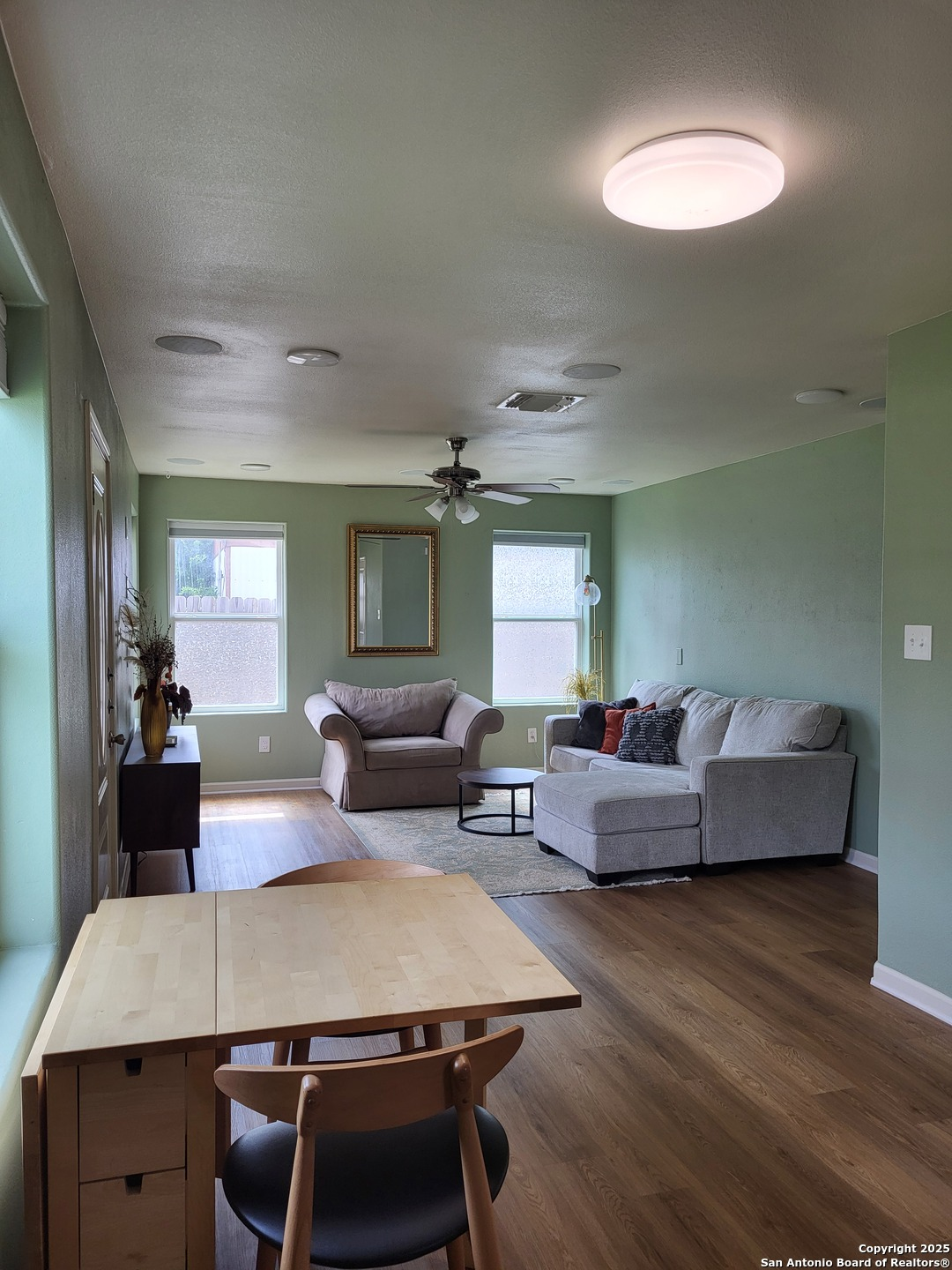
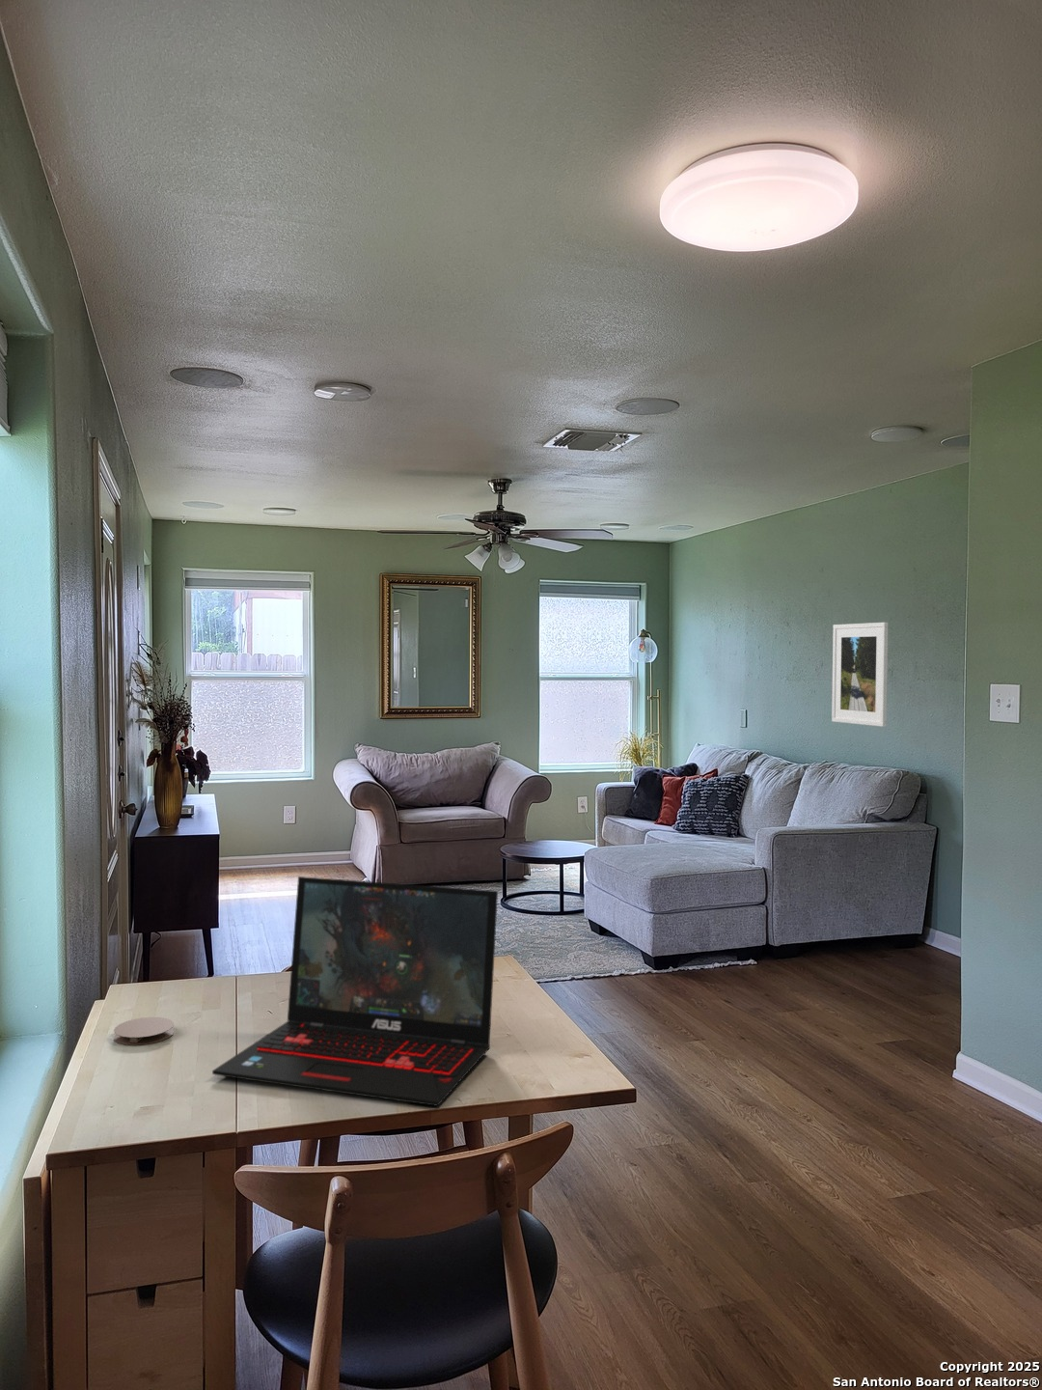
+ coaster [113,1017,175,1046]
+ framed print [831,622,890,728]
+ laptop [211,876,499,1108]
